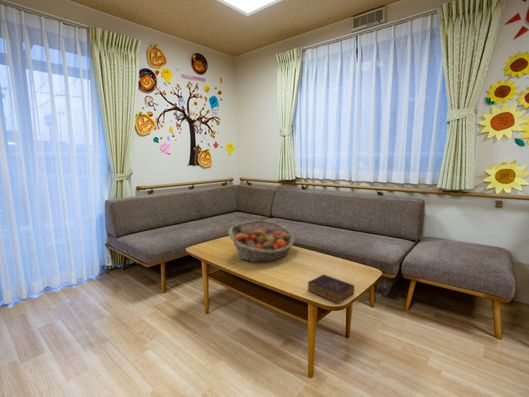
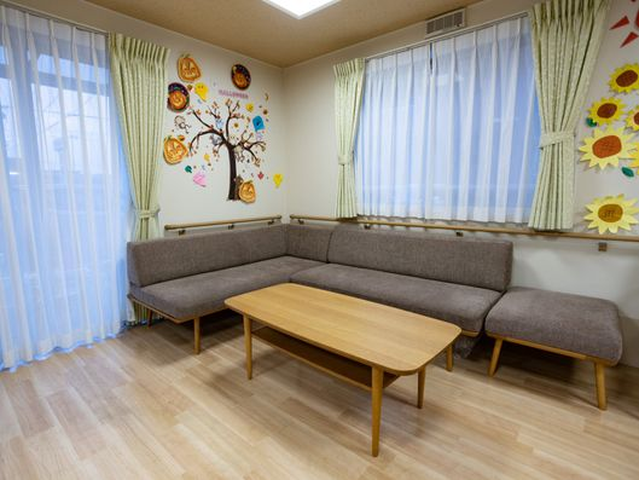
- fruit basket [228,219,296,263]
- book [307,273,355,305]
